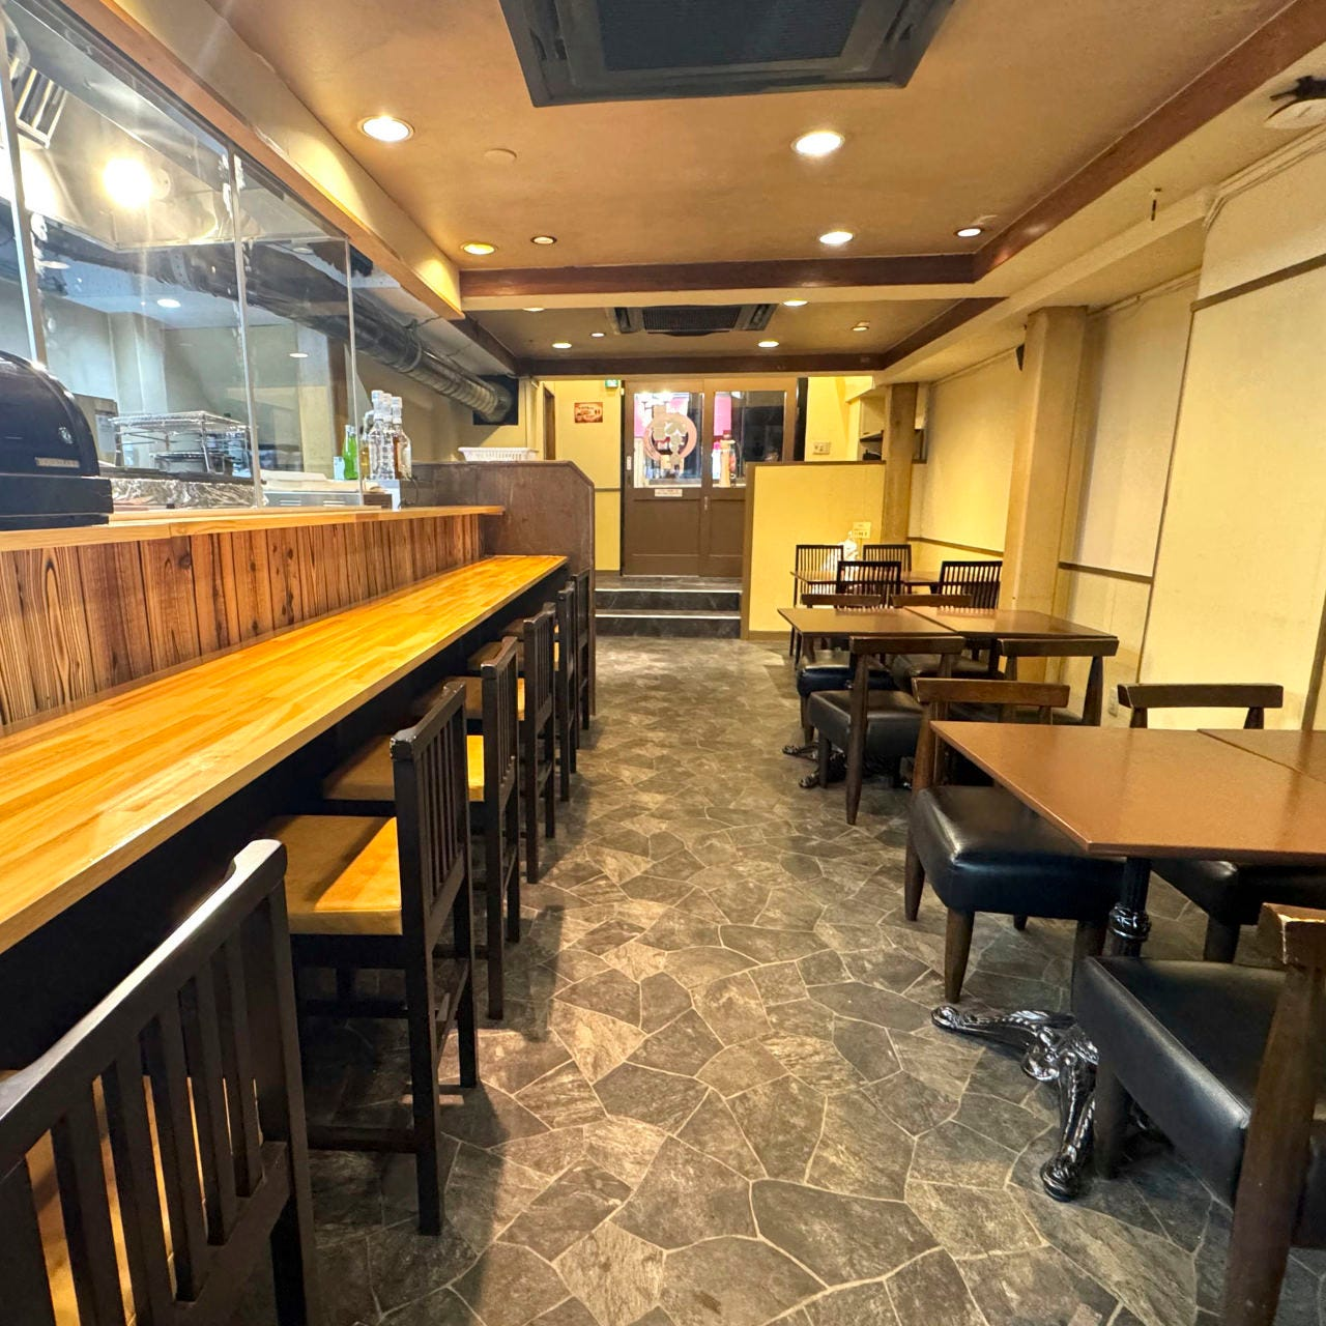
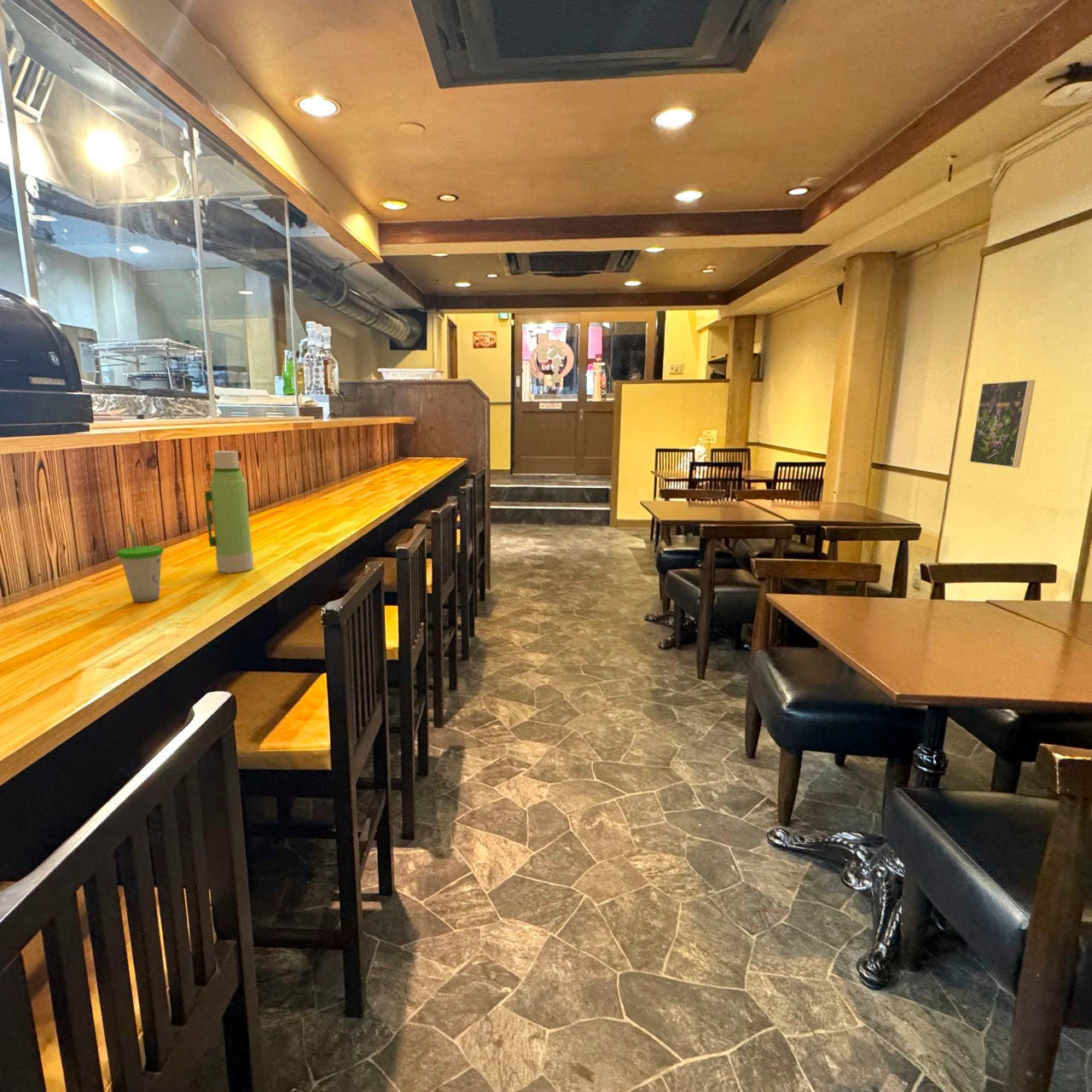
+ cup [116,523,165,603]
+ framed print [969,380,1036,468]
+ water bottle [204,450,254,573]
